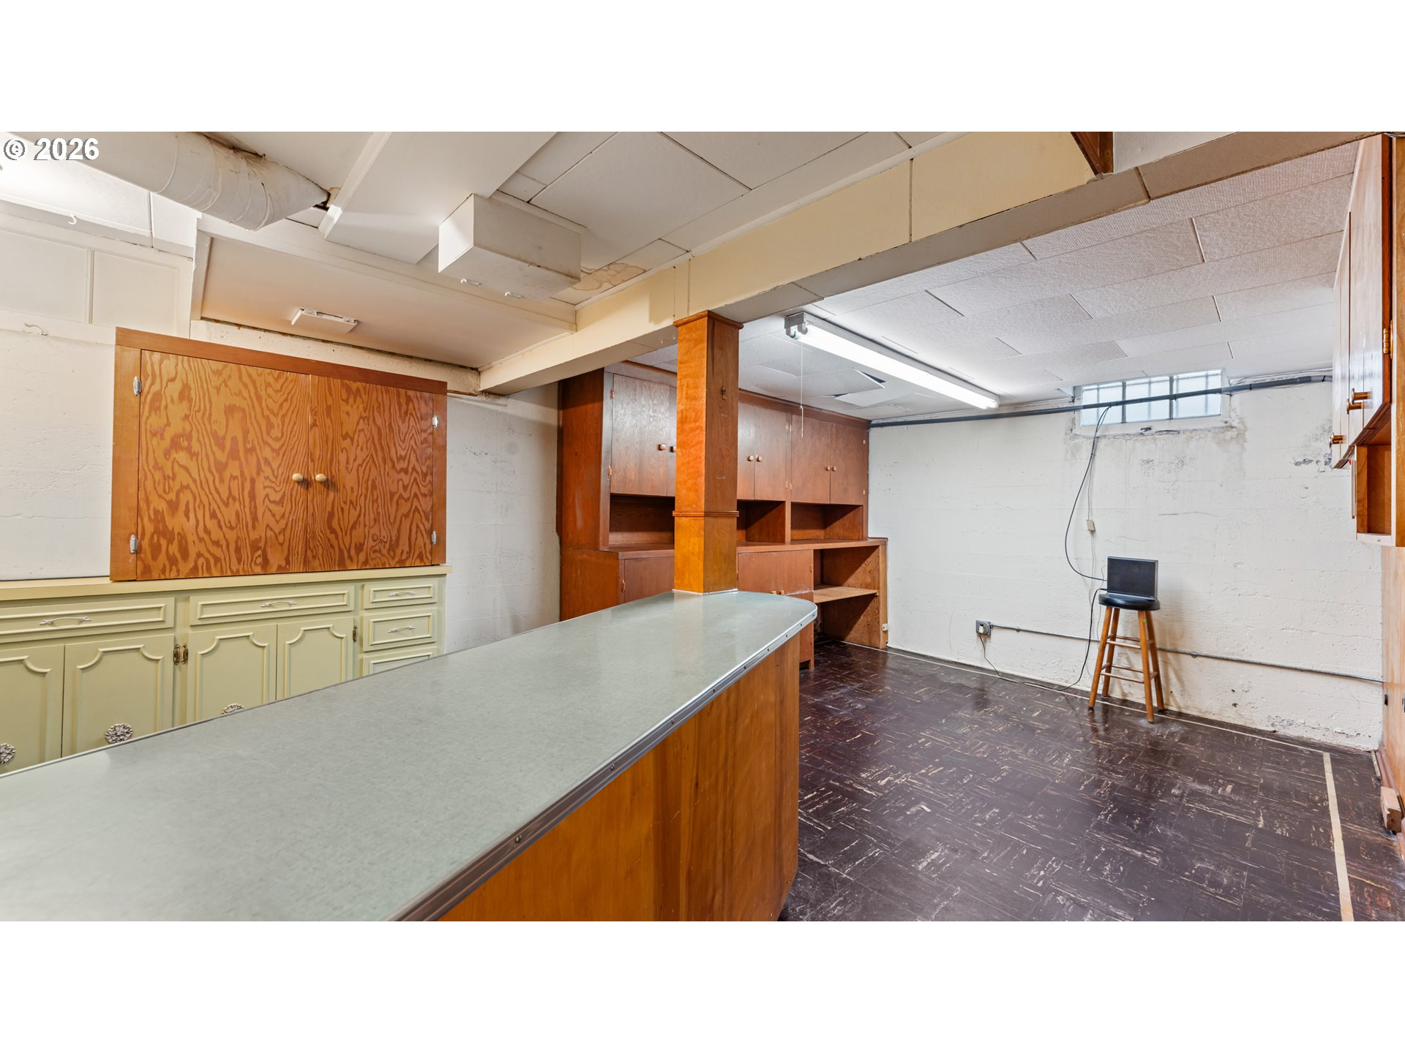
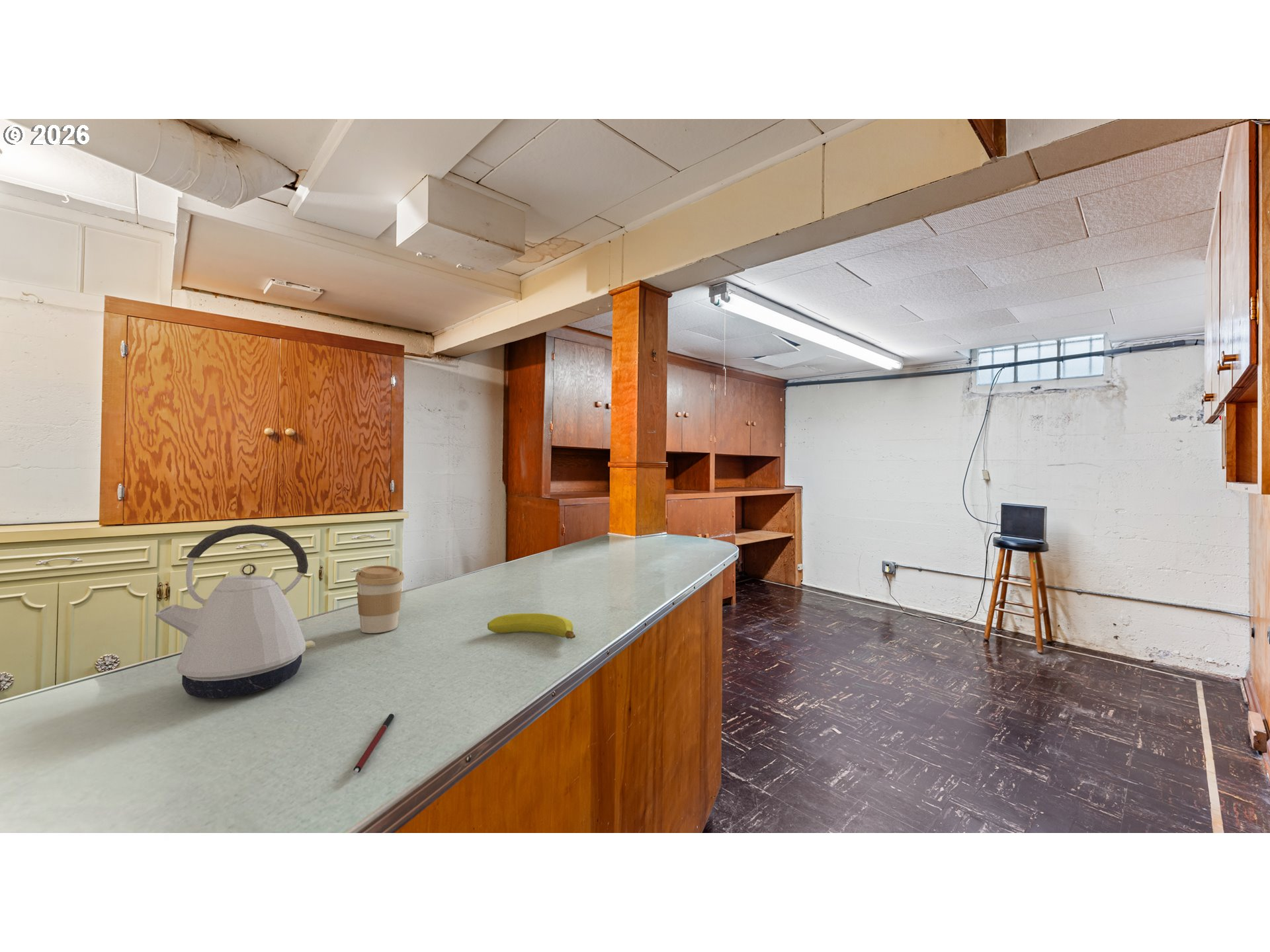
+ pen [353,710,396,775]
+ fruit [487,612,576,639]
+ coffee cup [355,565,405,634]
+ kettle [154,524,316,699]
